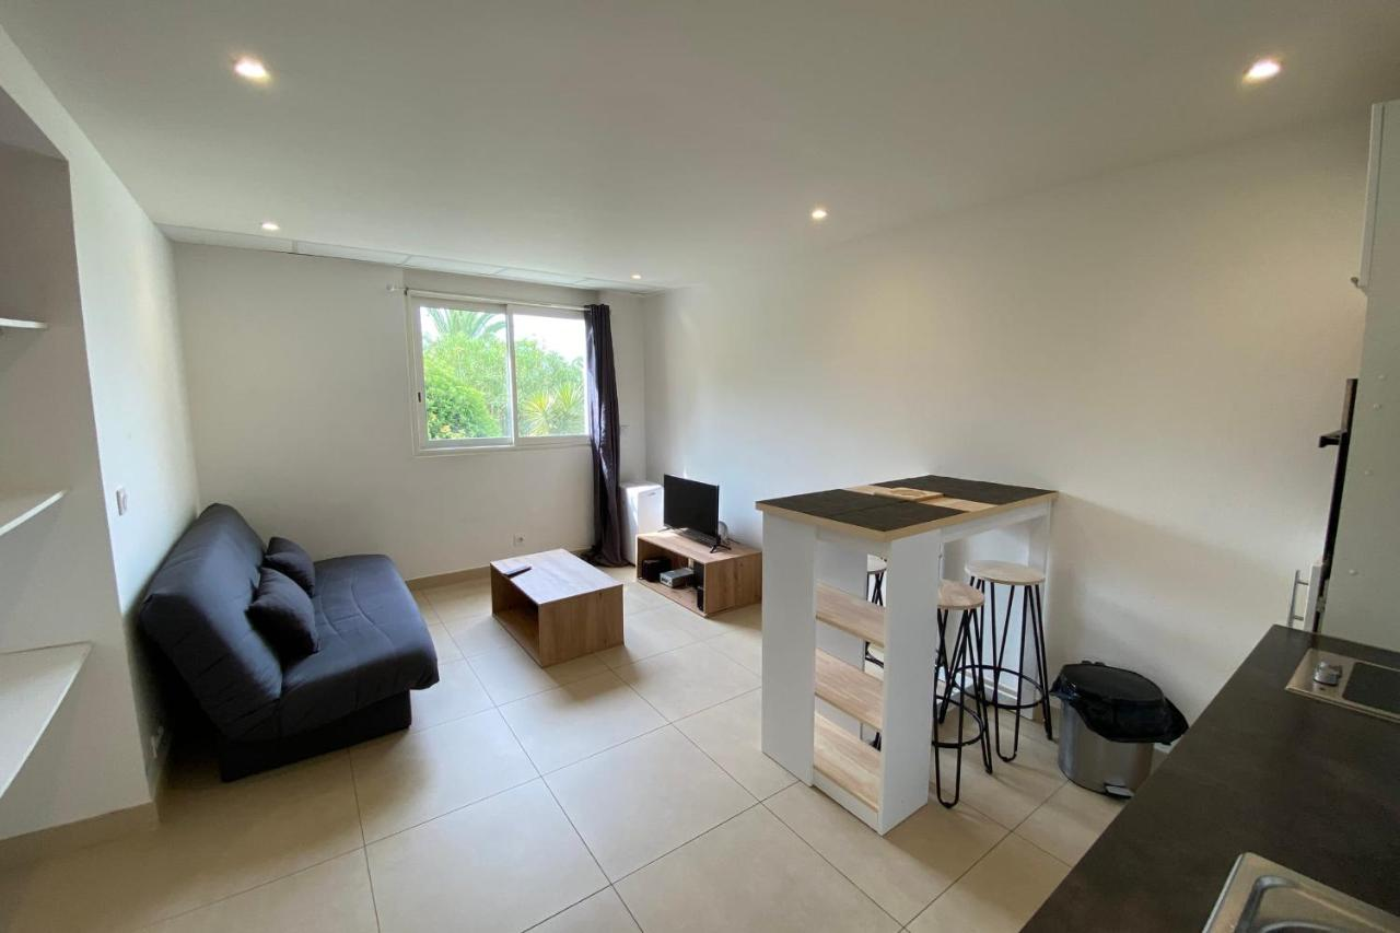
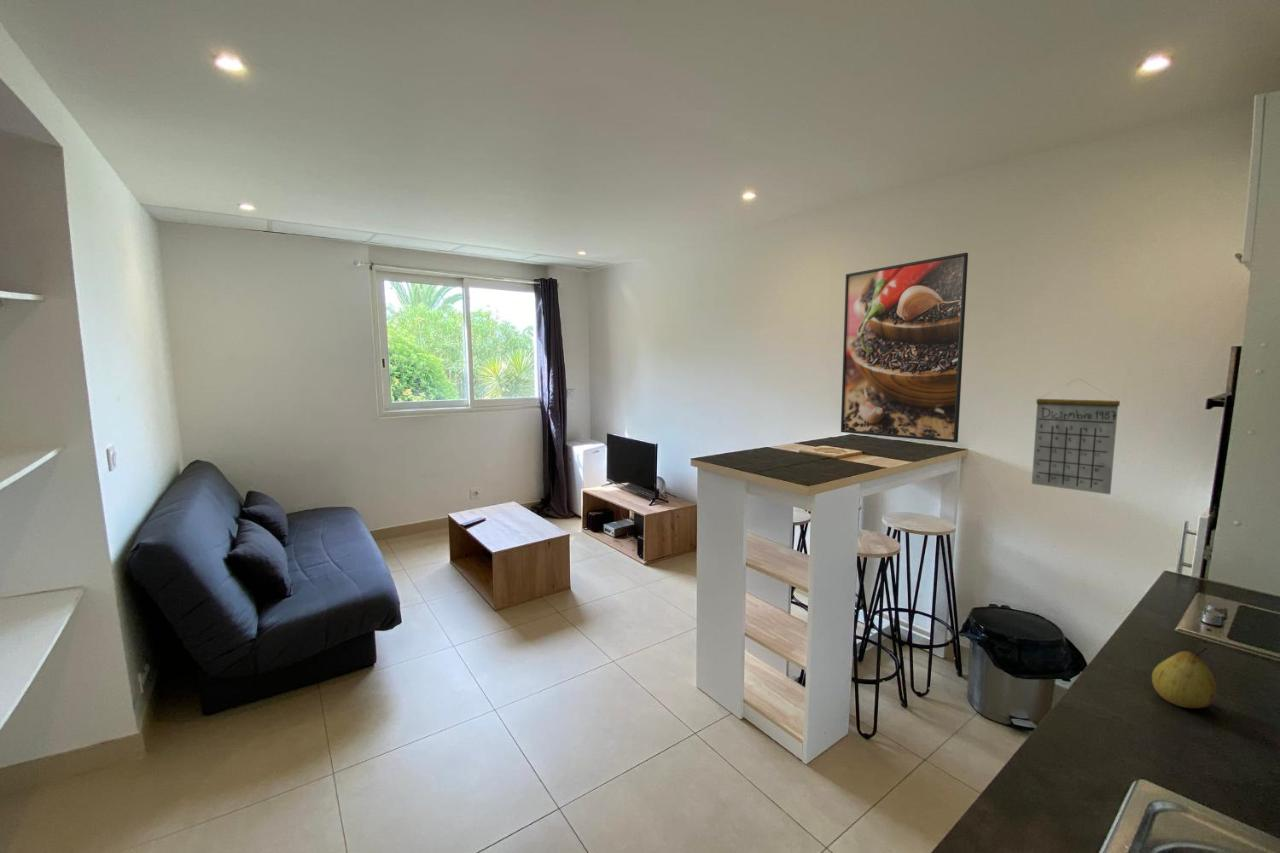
+ calendar [1031,377,1121,495]
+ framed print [840,252,969,444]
+ fruit [1151,646,1218,709]
